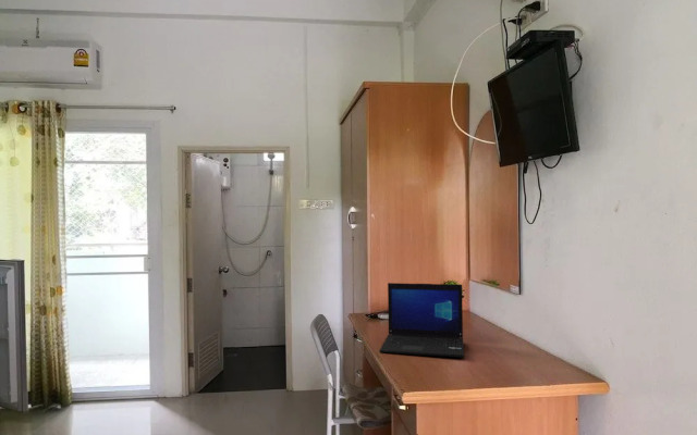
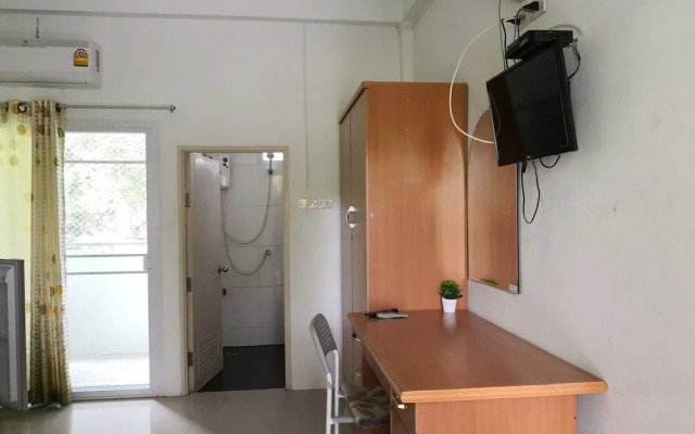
- laptop [379,282,465,358]
